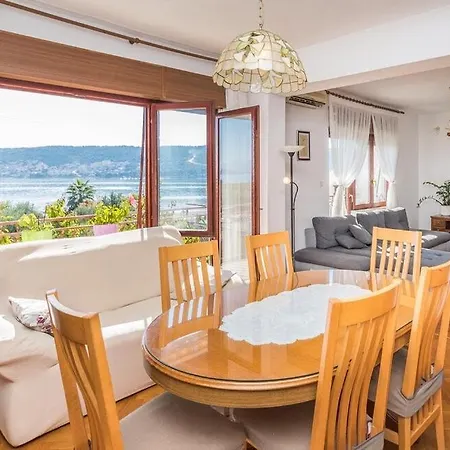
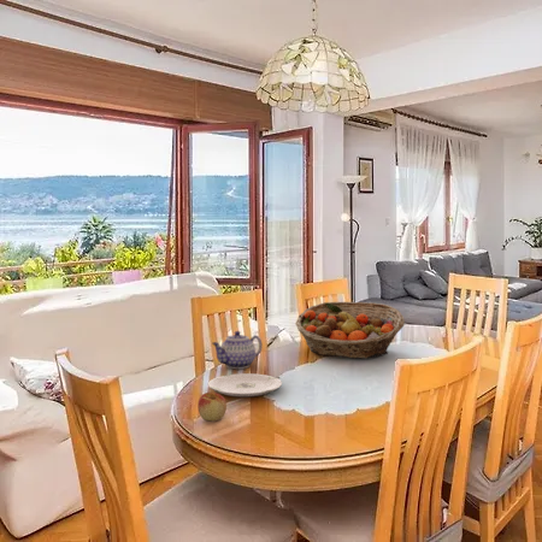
+ fruit basket [294,301,406,360]
+ plate [207,372,283,397]
+ teapot [211,330,264,370]
+ apple [196,391,228,422]
